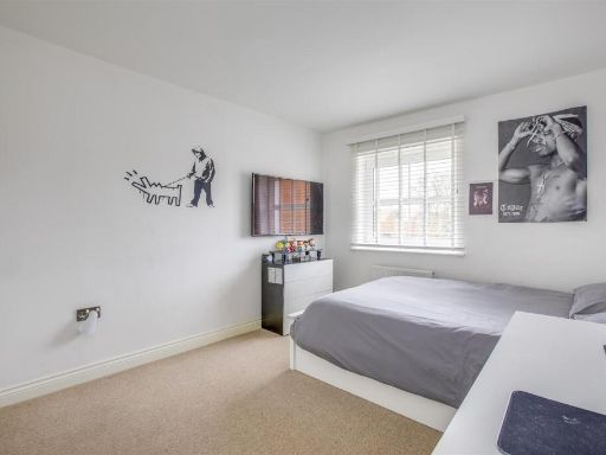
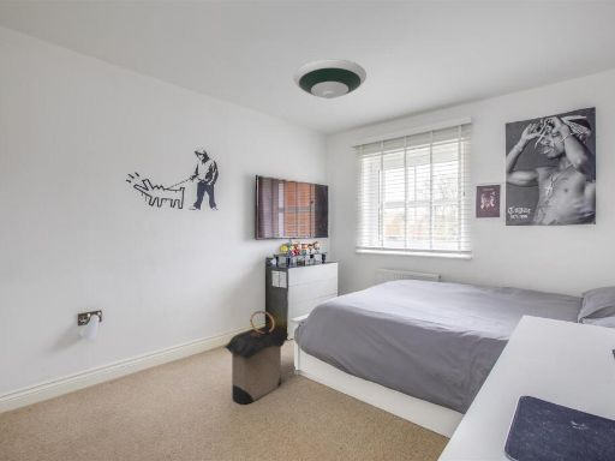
+ laundry hamper [222,310,289,406]
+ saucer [292,58,368,100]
